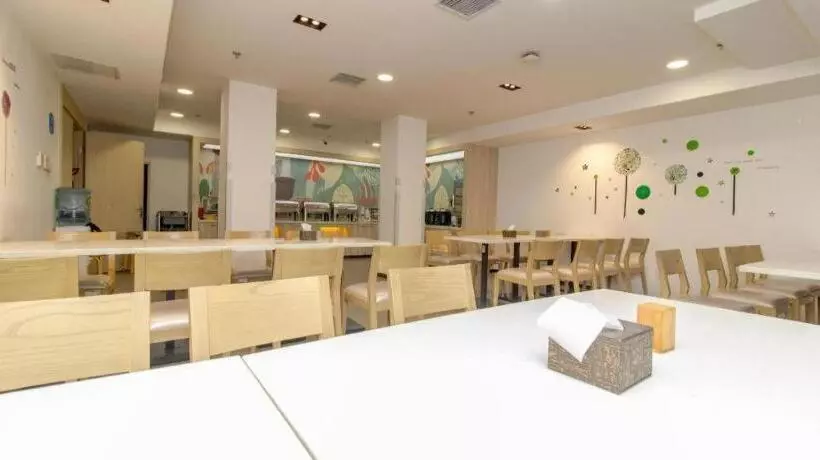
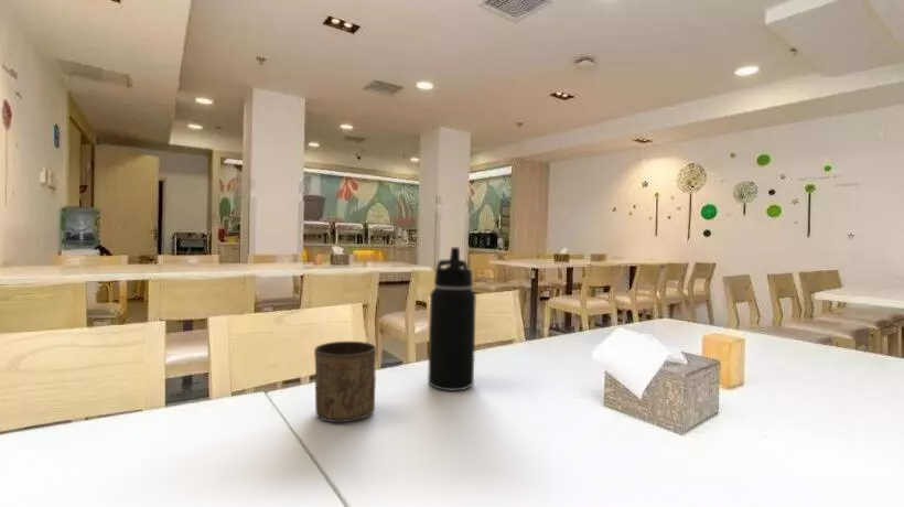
+ cup [313,341,377,423]
+ water bottle [427,246,477,392]
